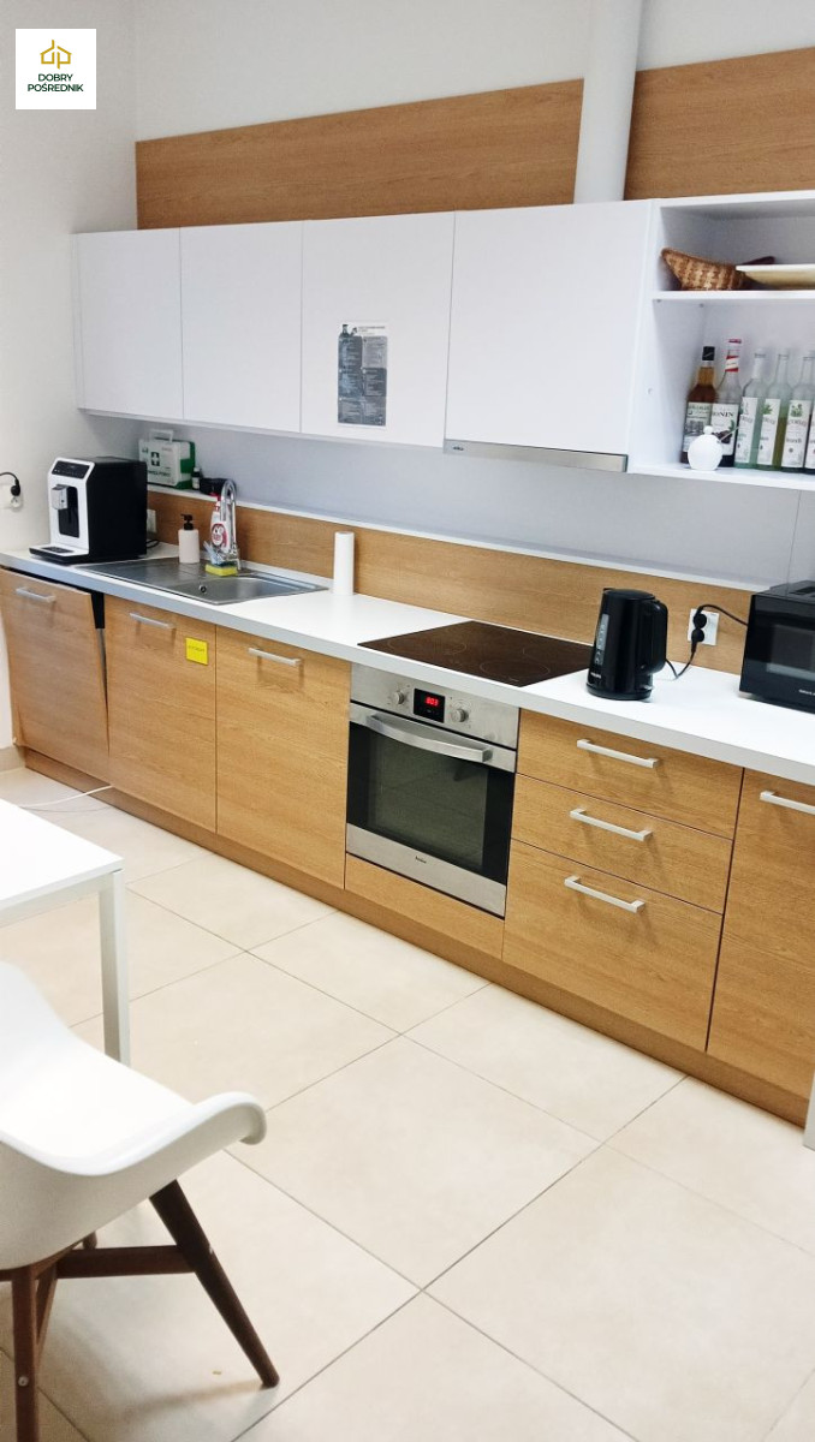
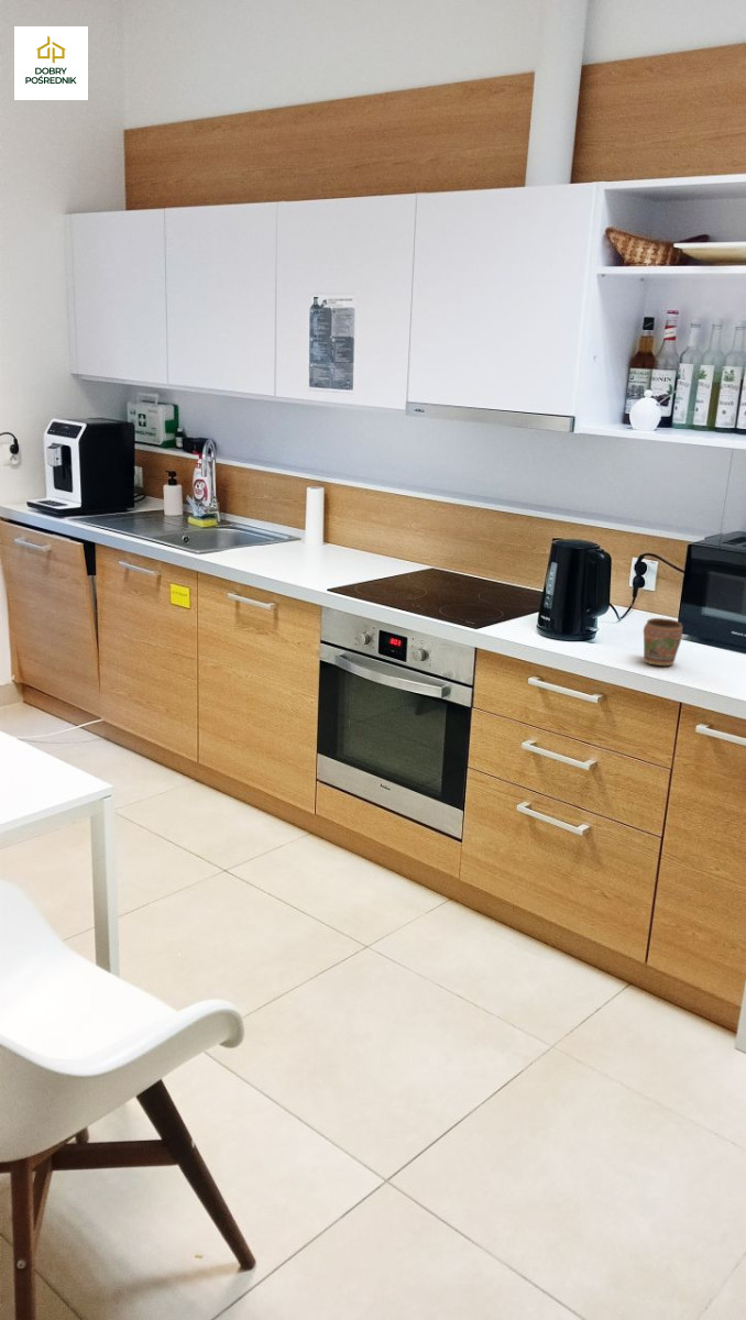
+ mug [643,617,683,667]
